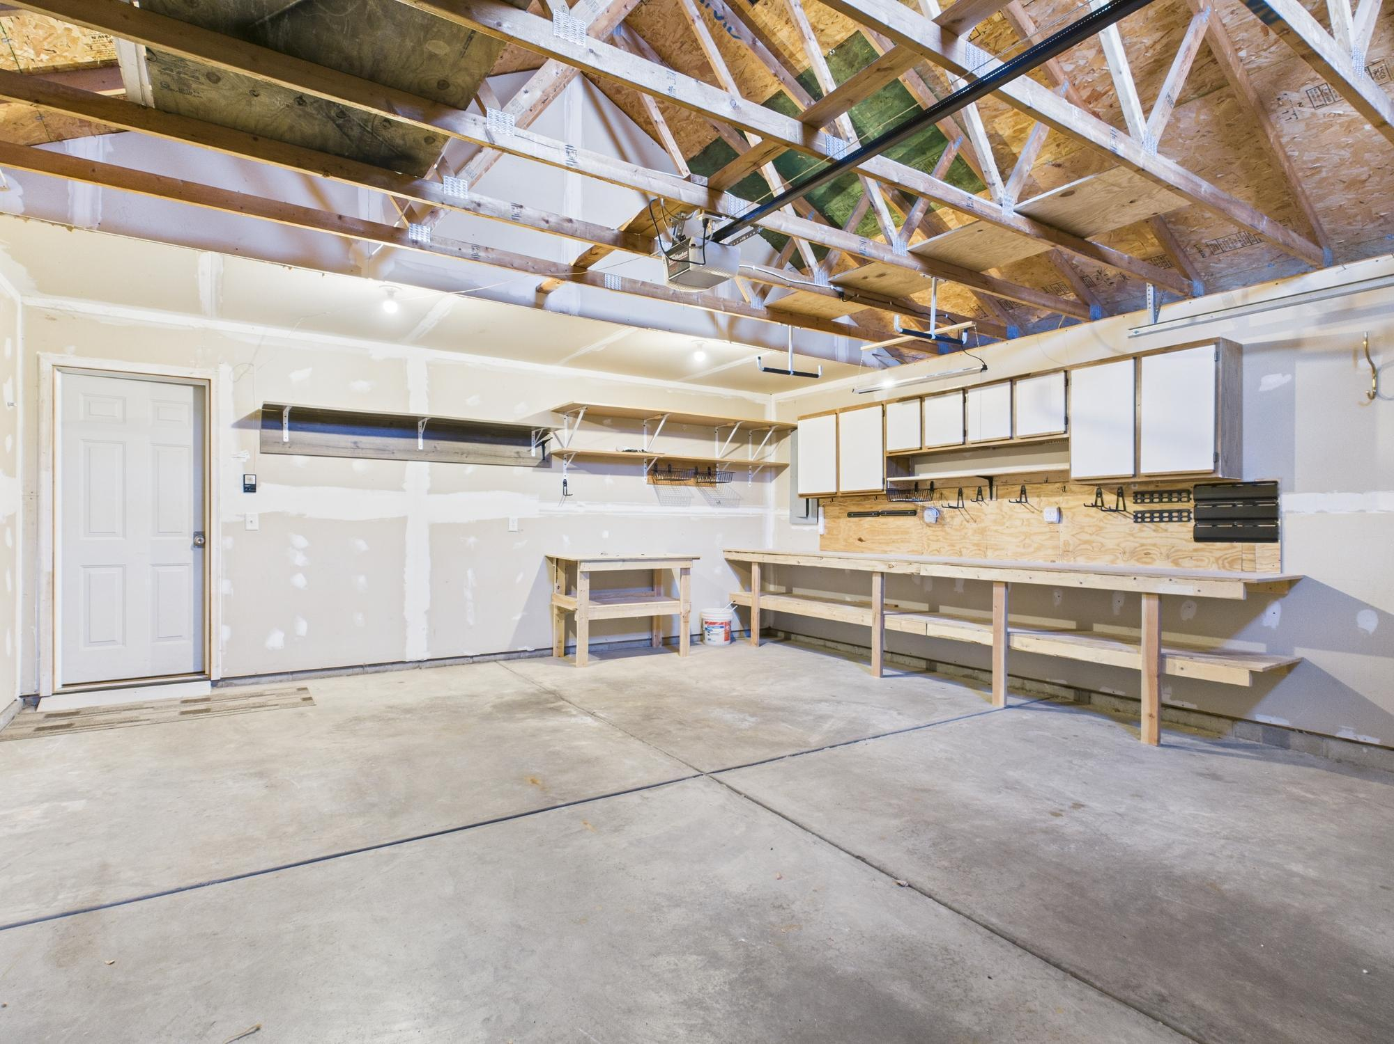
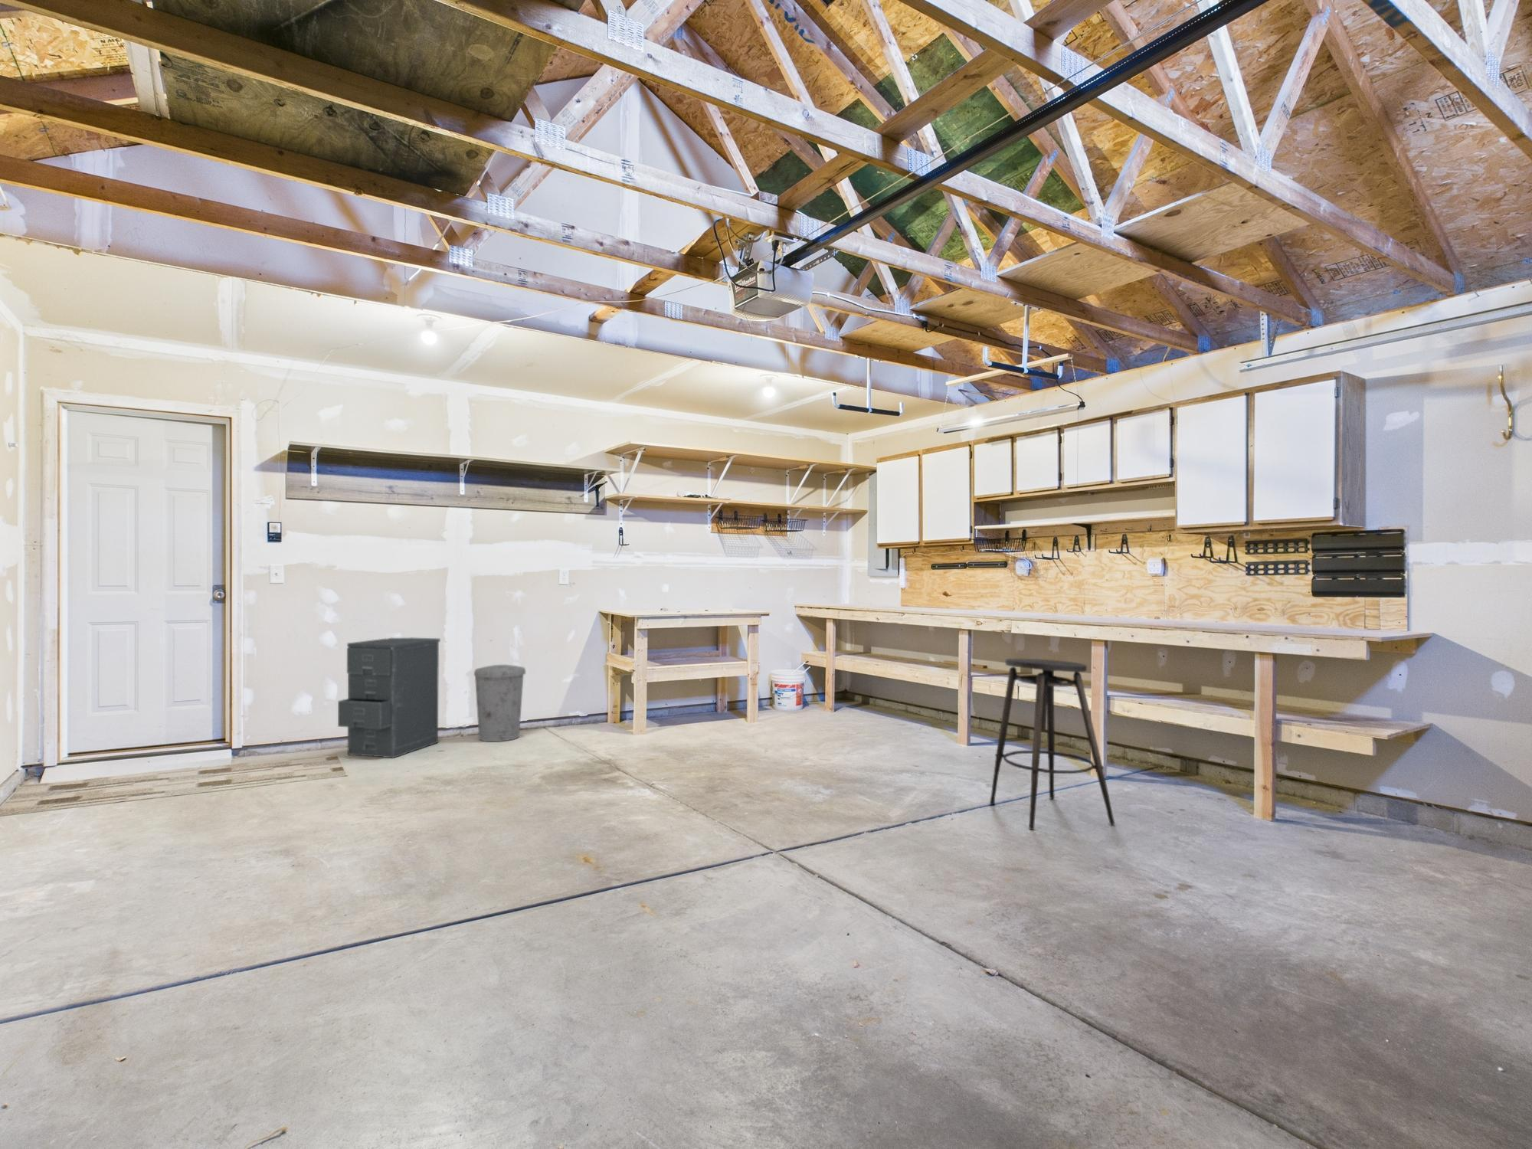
+ trash can [473,664,526,742]
+ stool [989,658,1116,830]
+ filing cabinet [337,636,442,759]
